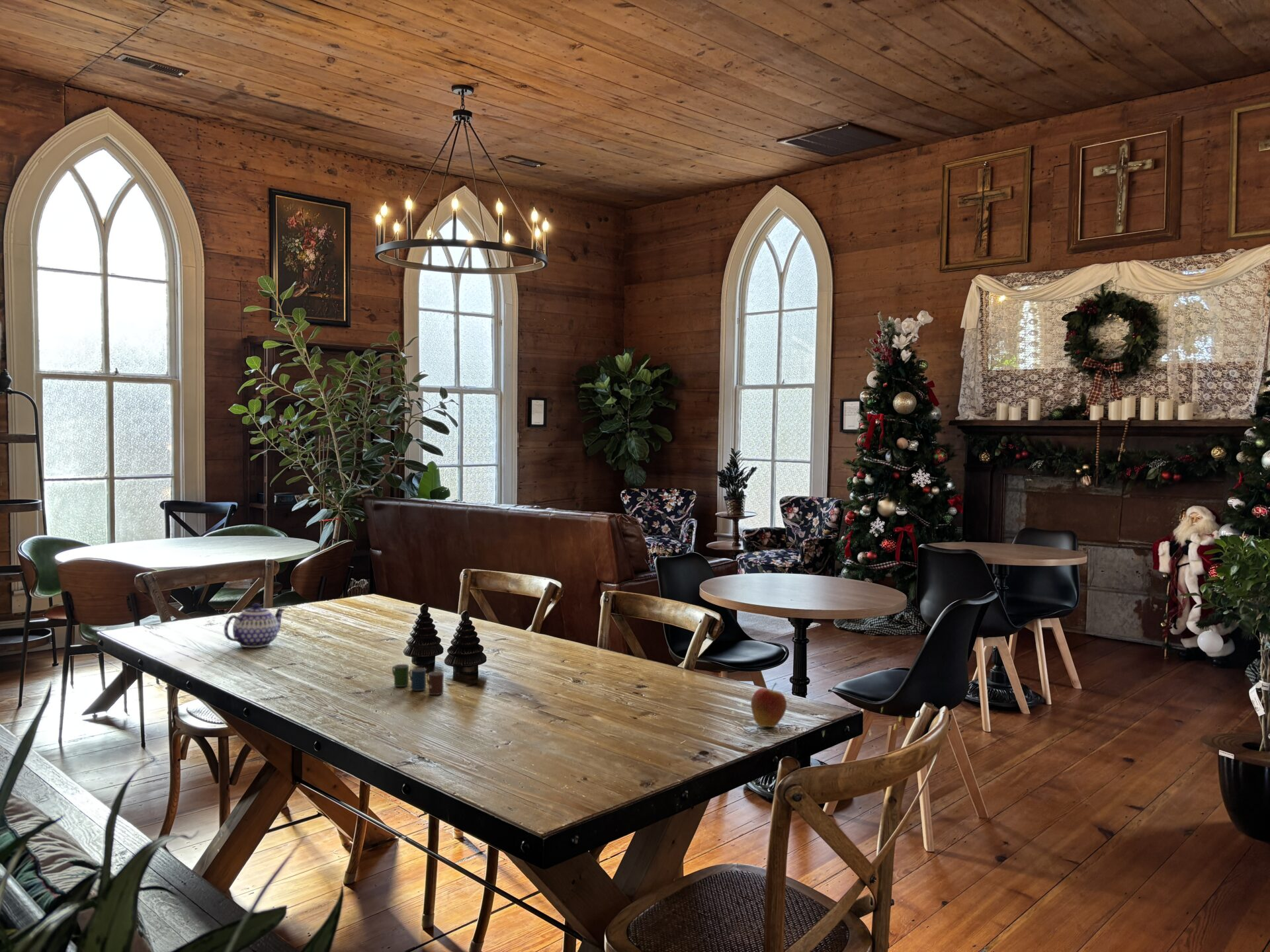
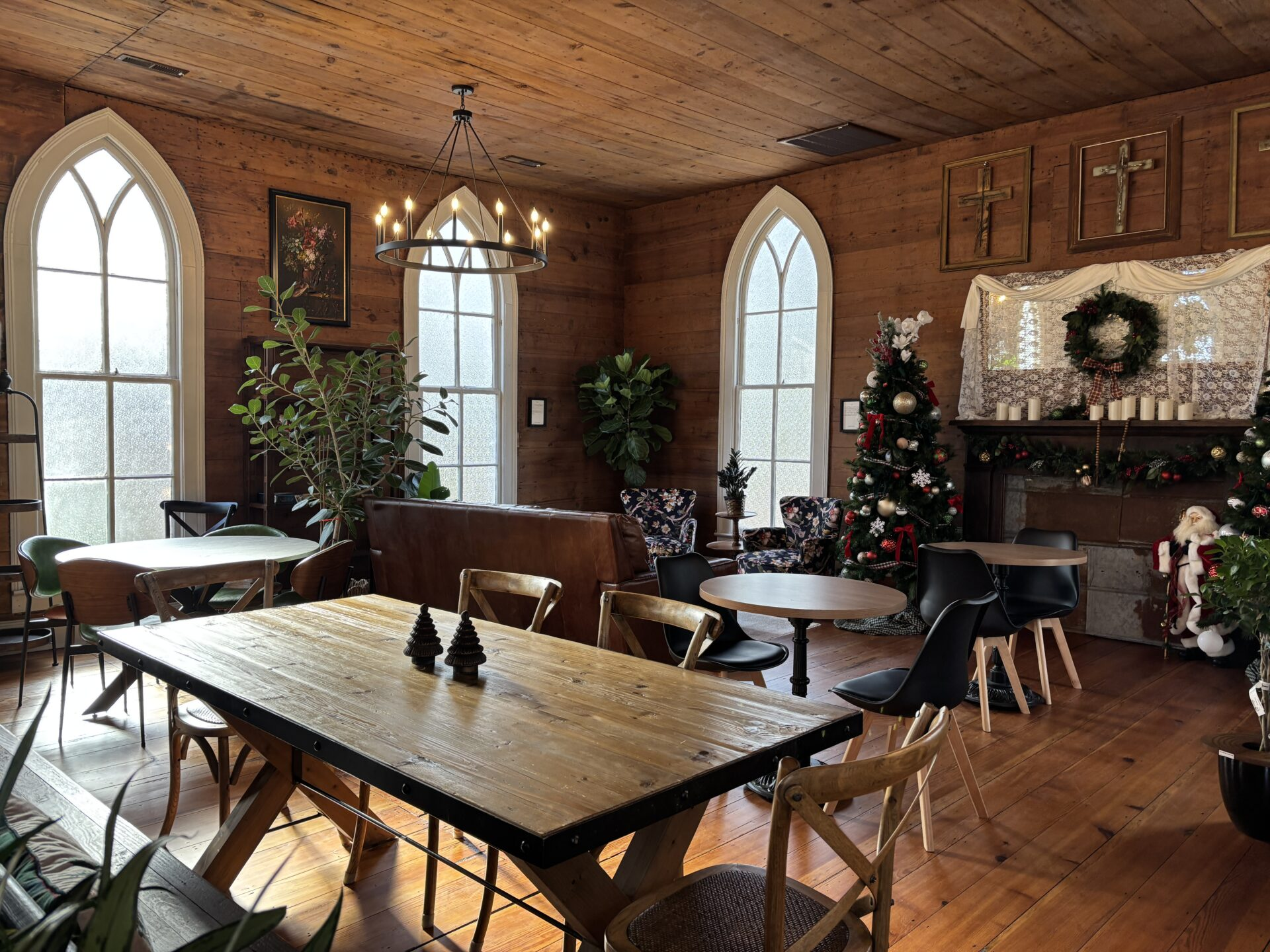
- cup [392,664,445,695]
- fruit [750,682,787,728]
- teapot [224,602,286,648]
